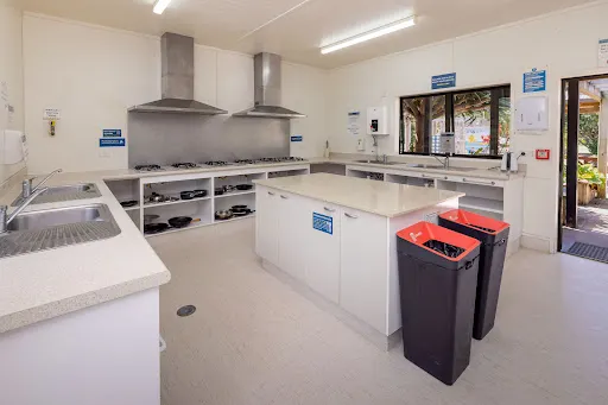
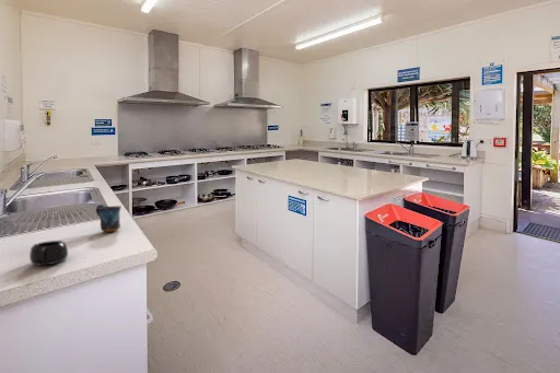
+ mug [28,240,69,266]
+ mug [95,203,122,233]
